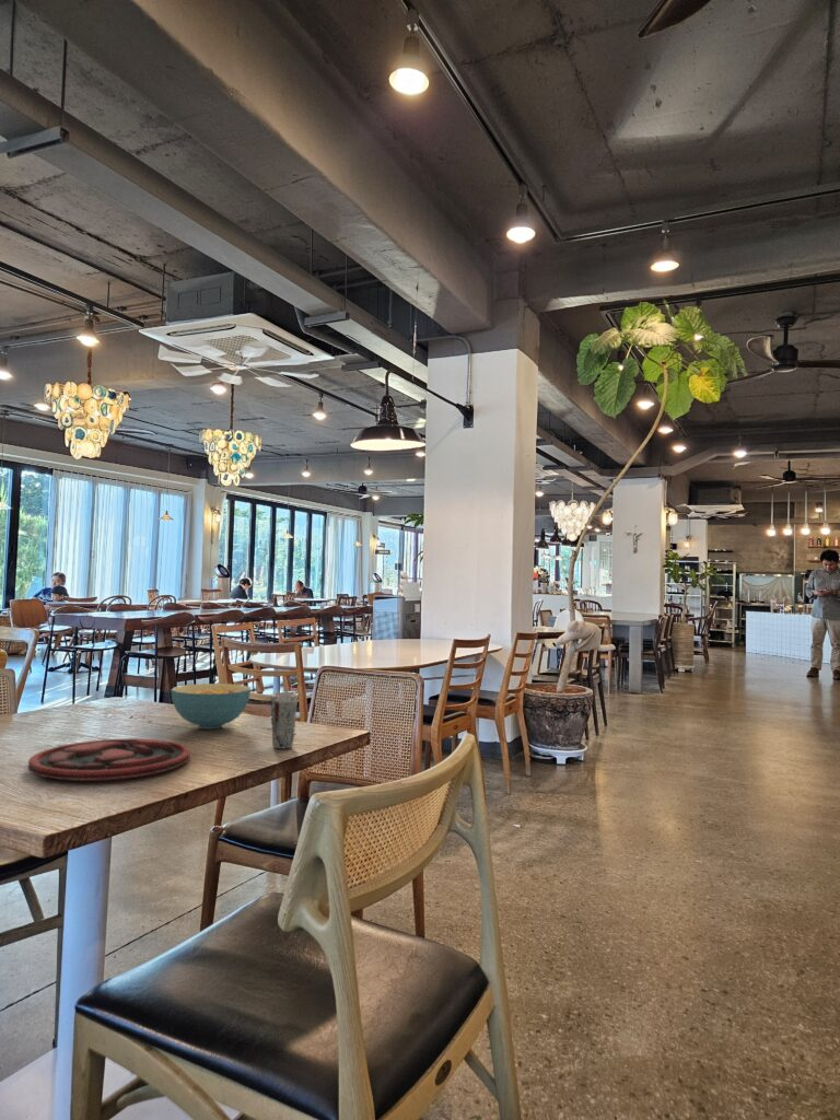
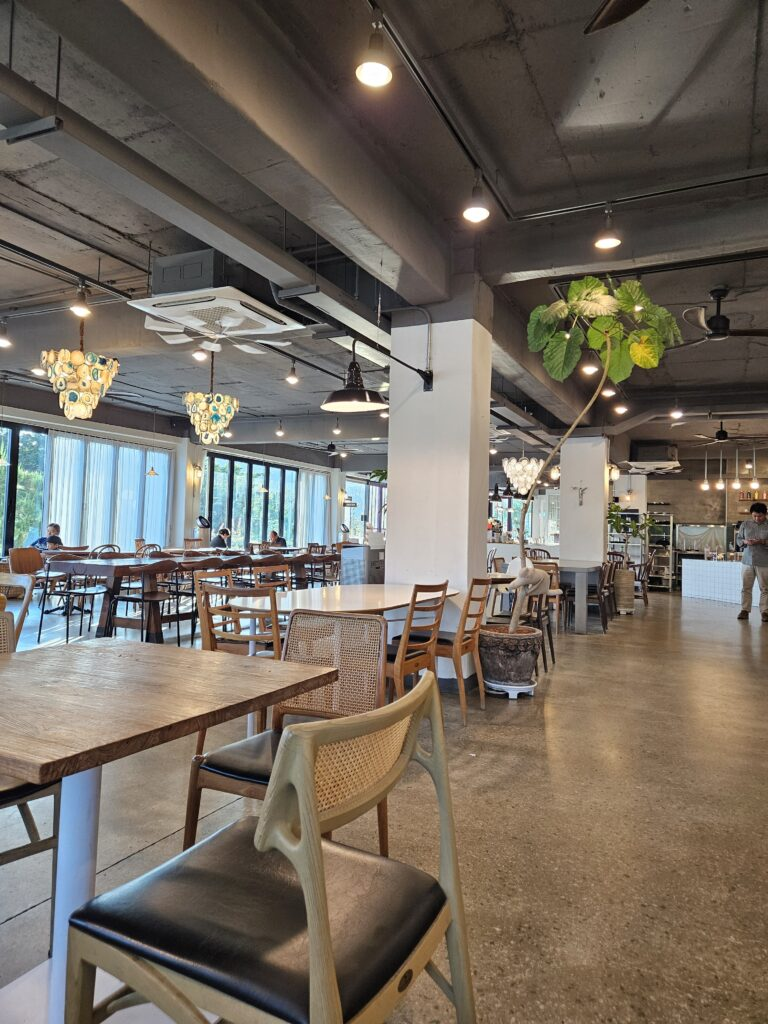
- cereal bowl [170,682,252,730]
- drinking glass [270,691,299,750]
- plate [27,737,191,782]
